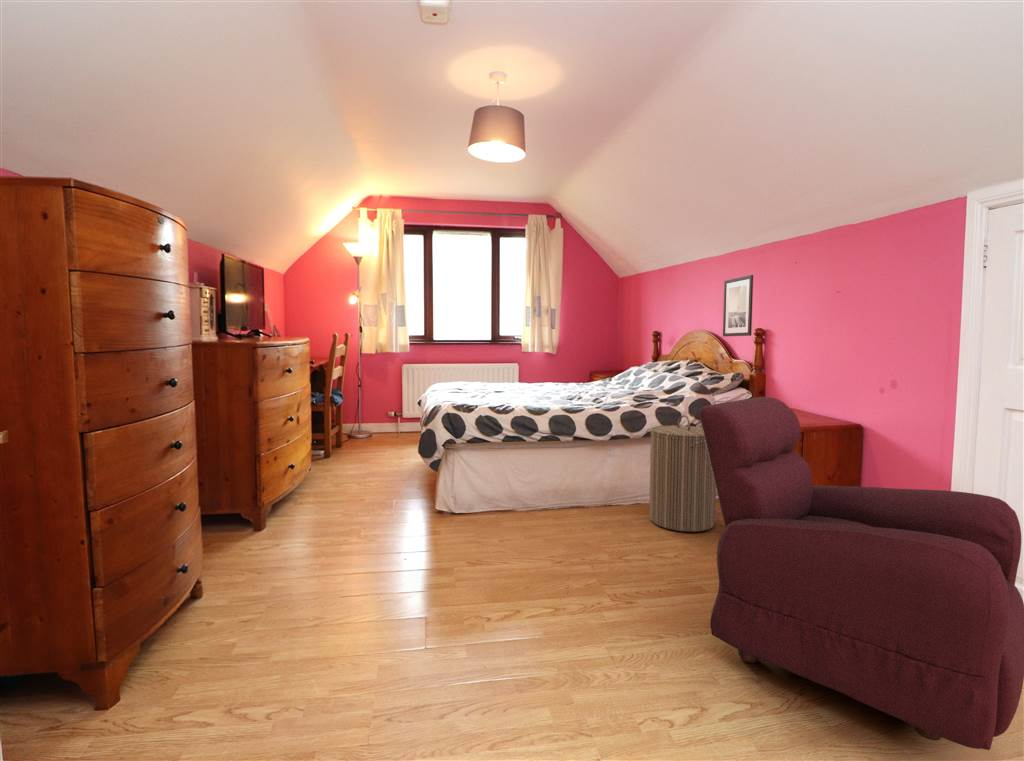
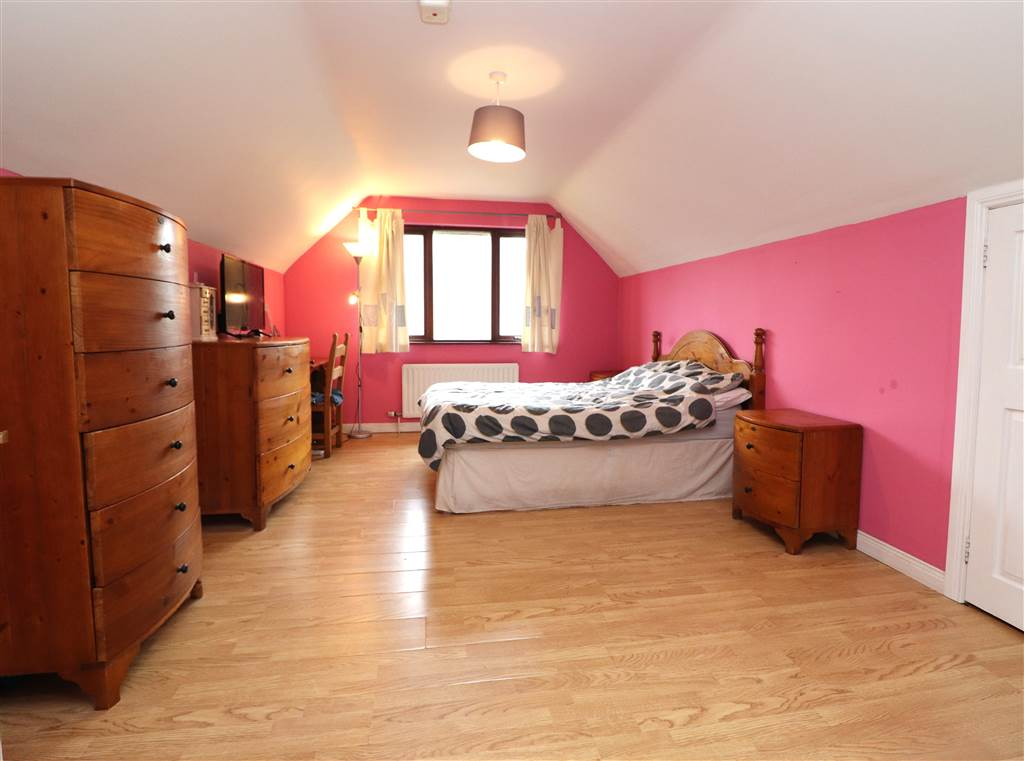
- armchair [698,396,1024,751]
- laundry hamper [648,414,717,533]
- wall art [722,274,754,337]
